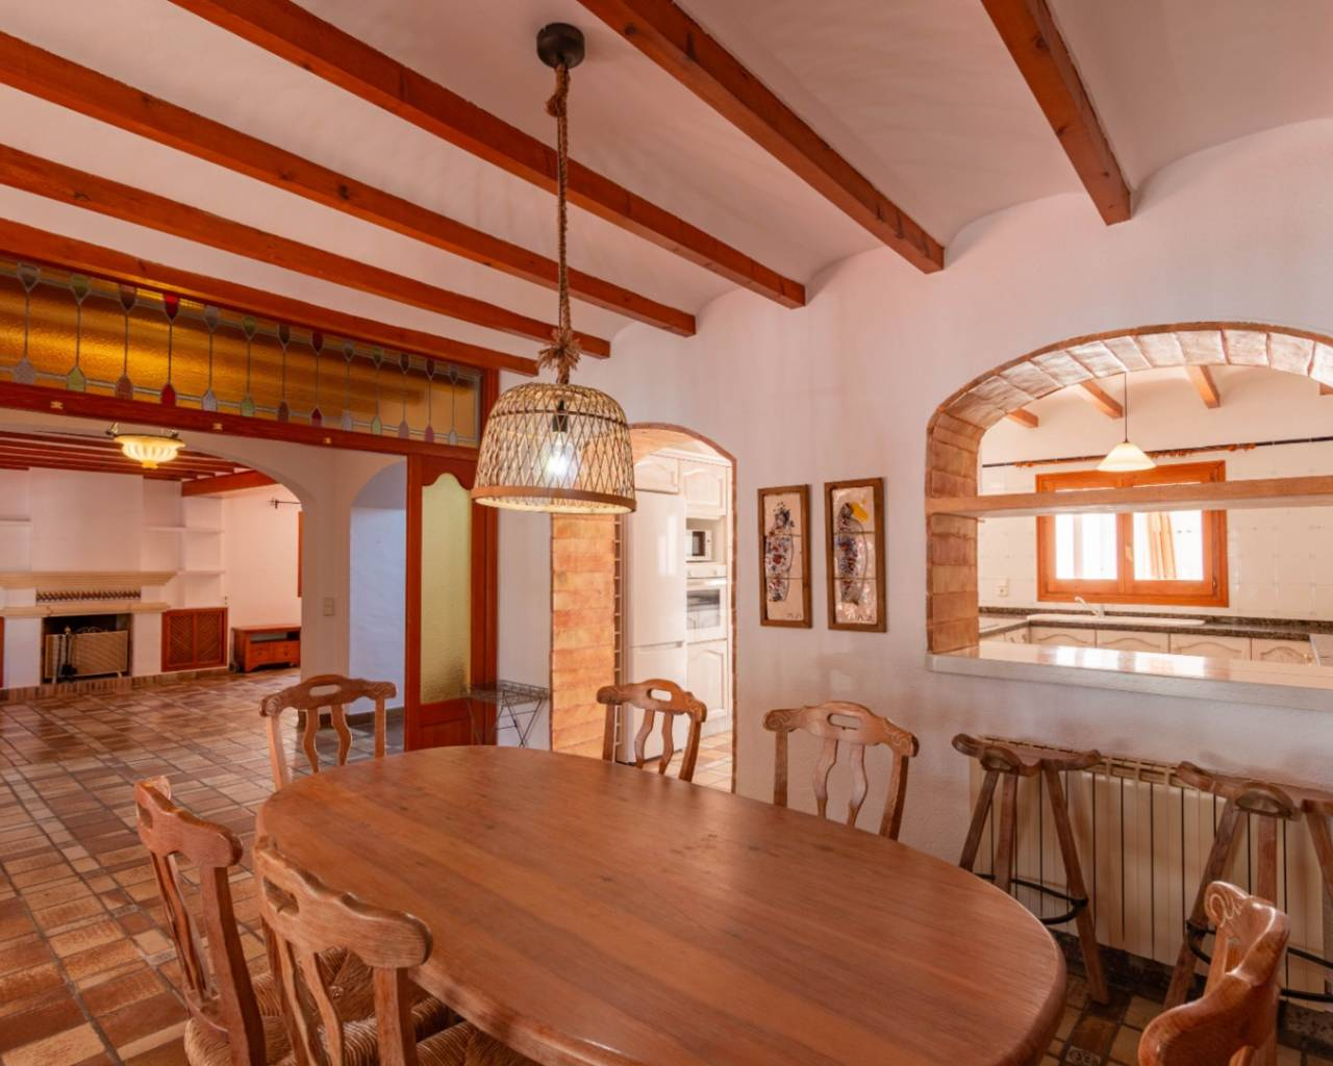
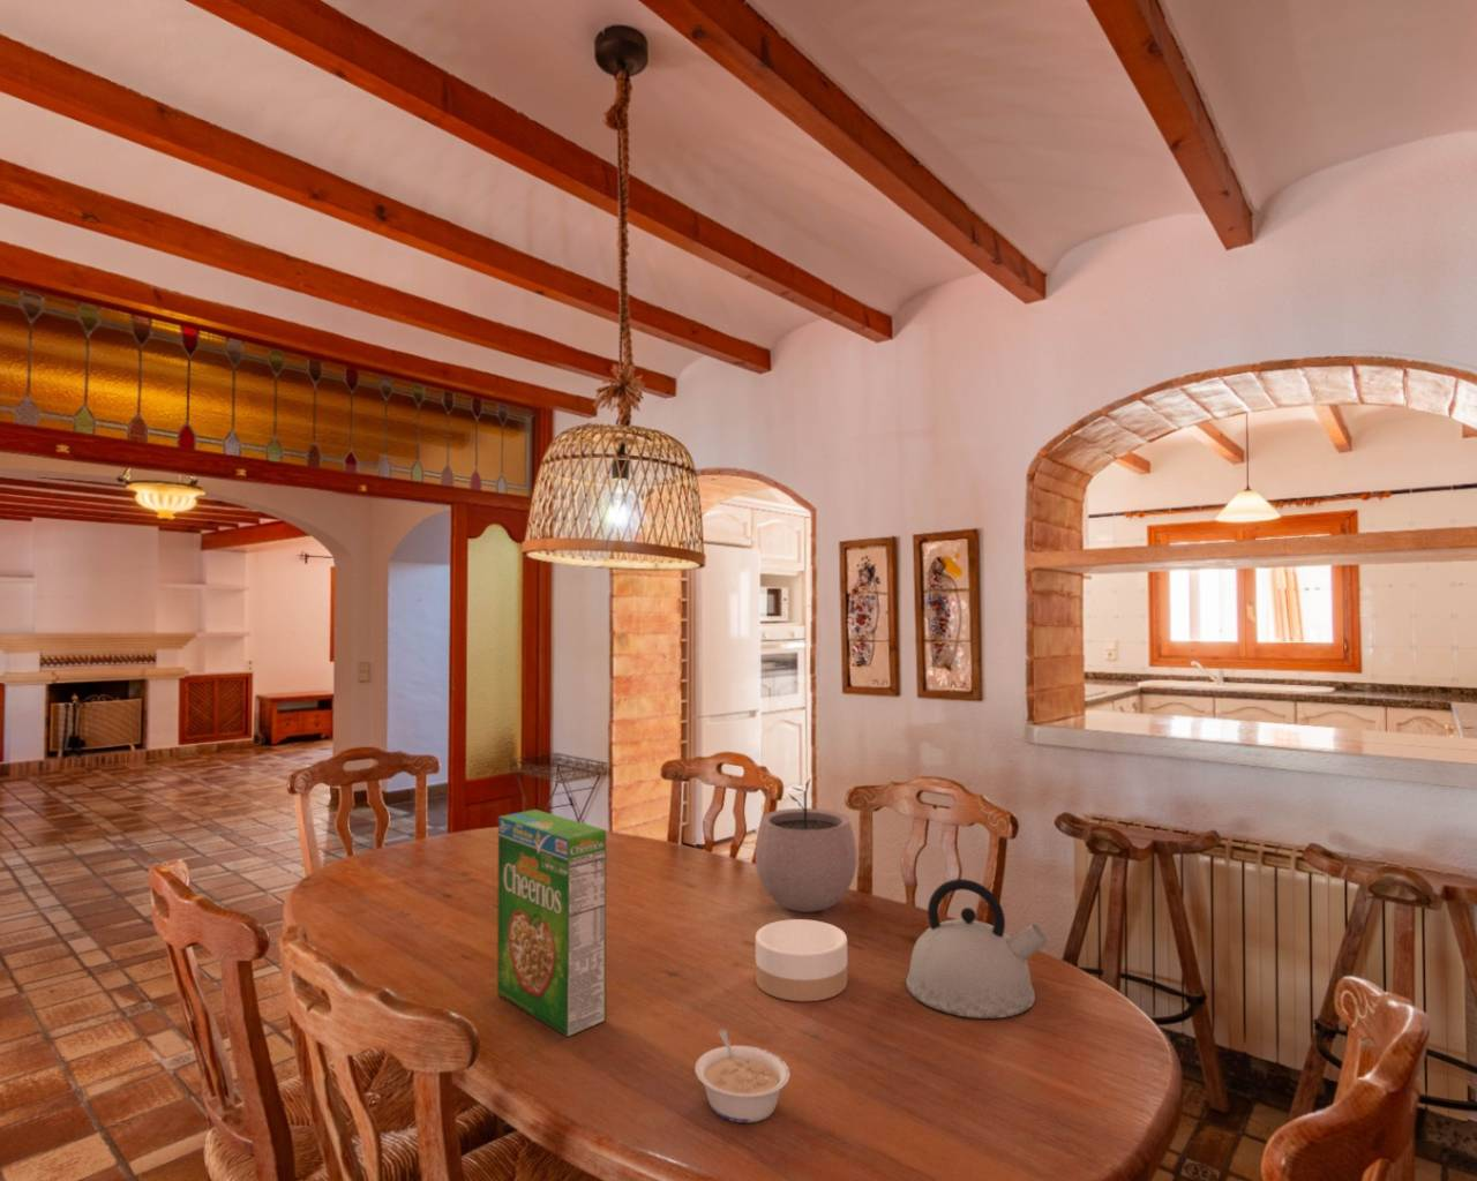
+ cereal box [497,809,606,1038]
+ plant pot [755,777,857,913]
+ bowl [755,918,848,1003]
+ kettle [904,877,1049,1020]
+ legume [693,1029,792,1123]
